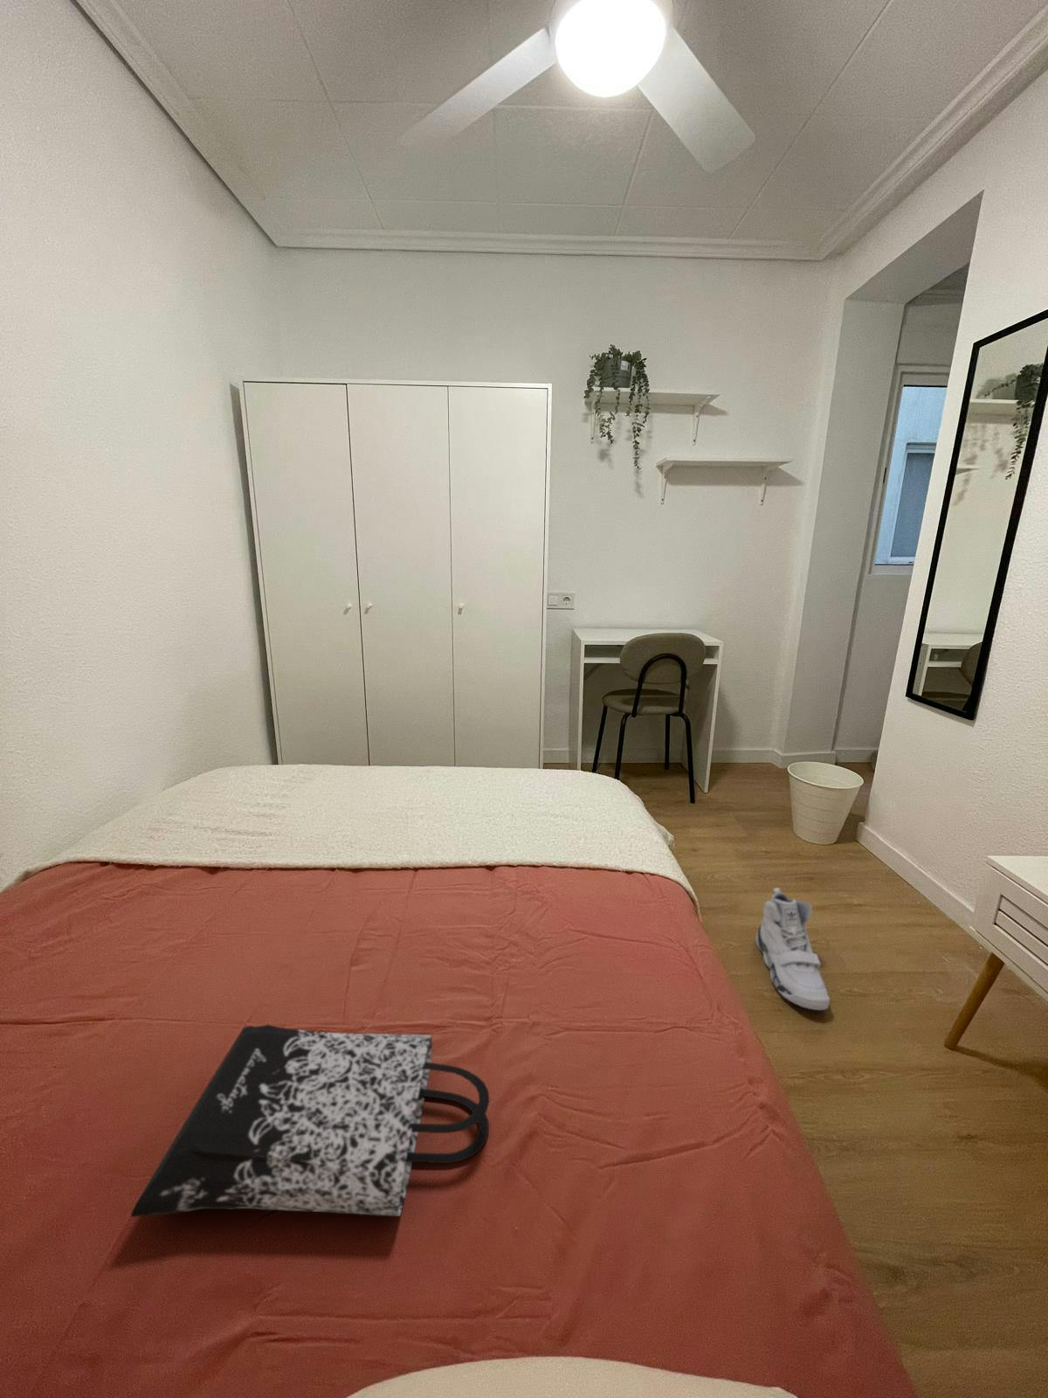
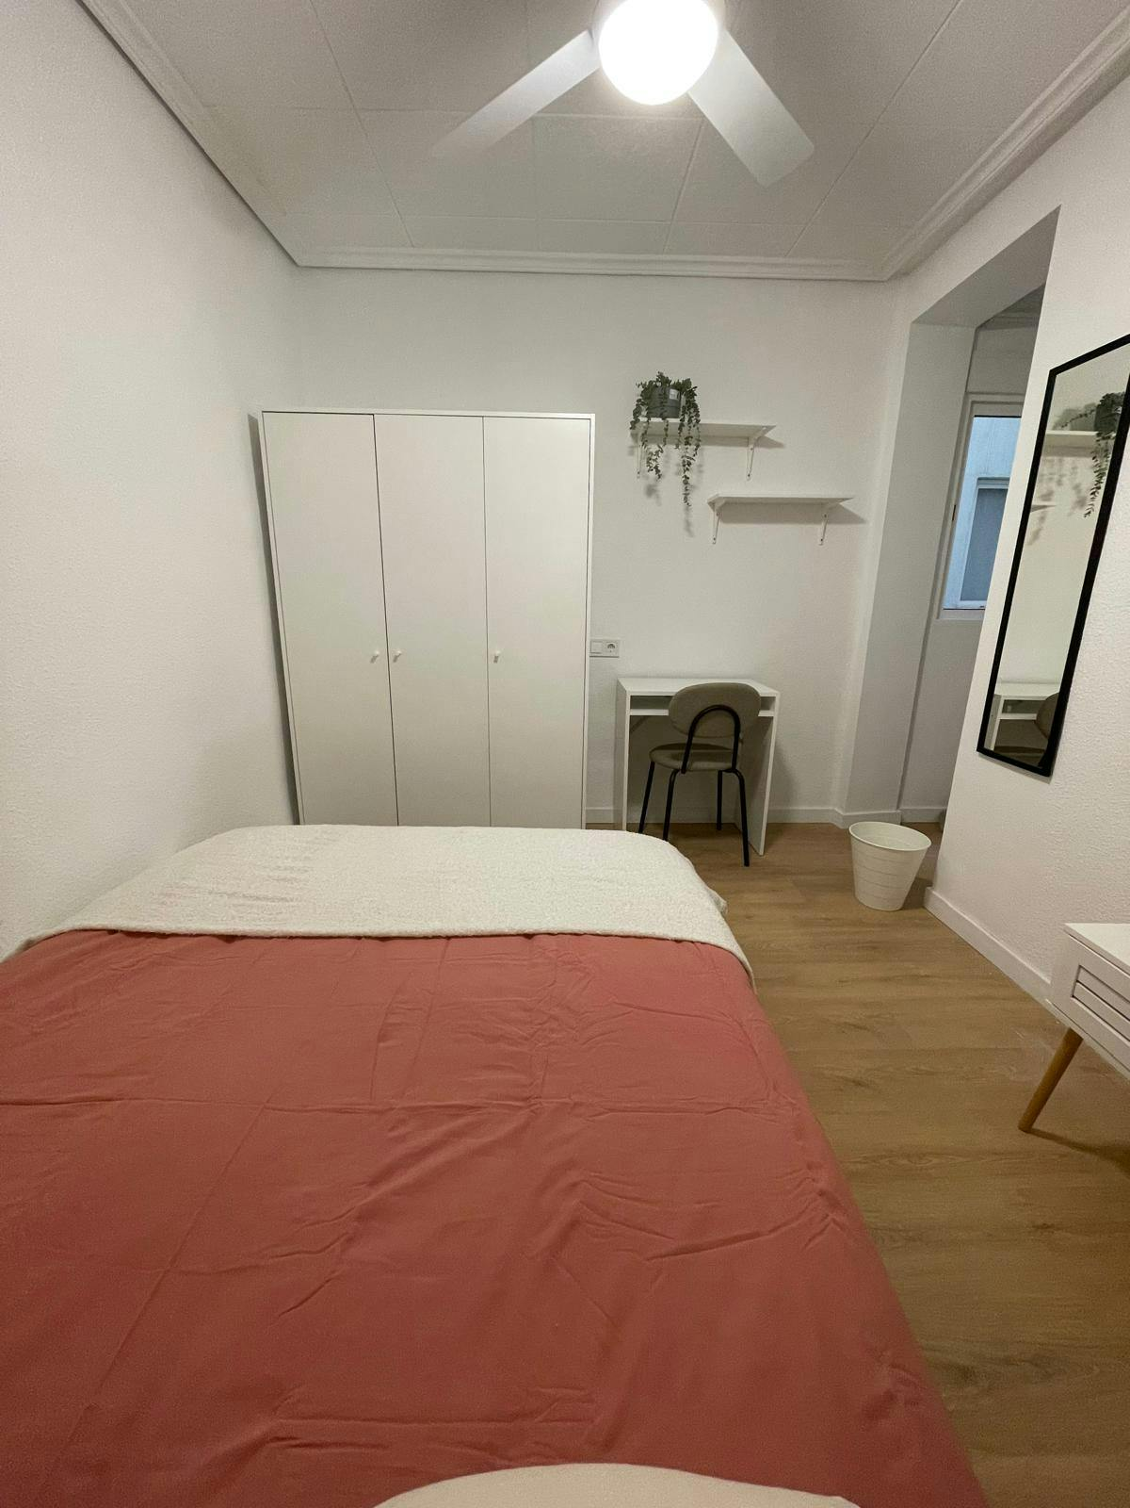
- tote bag [129,1024,491,1217]
- sneaker [755,887,830,1011]
